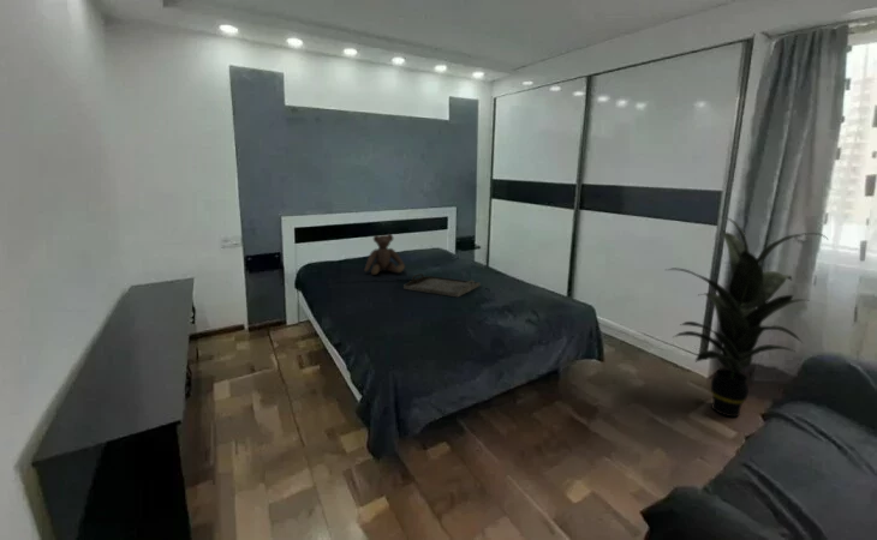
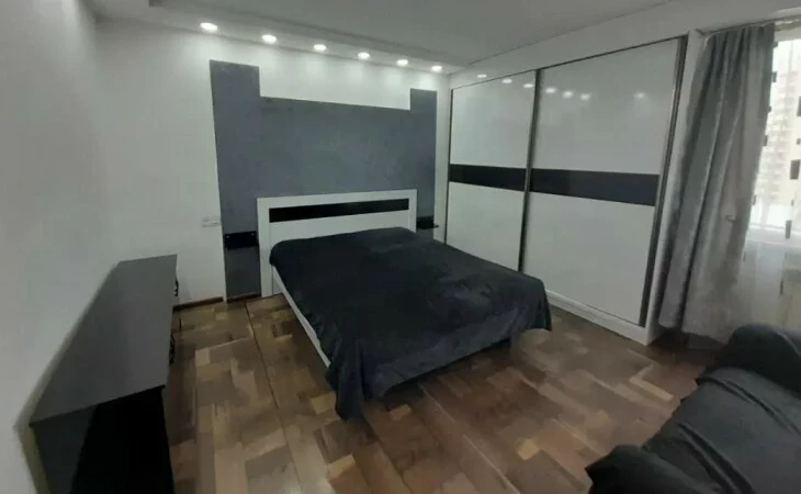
- teddy bear [364,233,406,276]
- serving tray [402,272,481,298]
- indoor plant [666,216,828,418]
